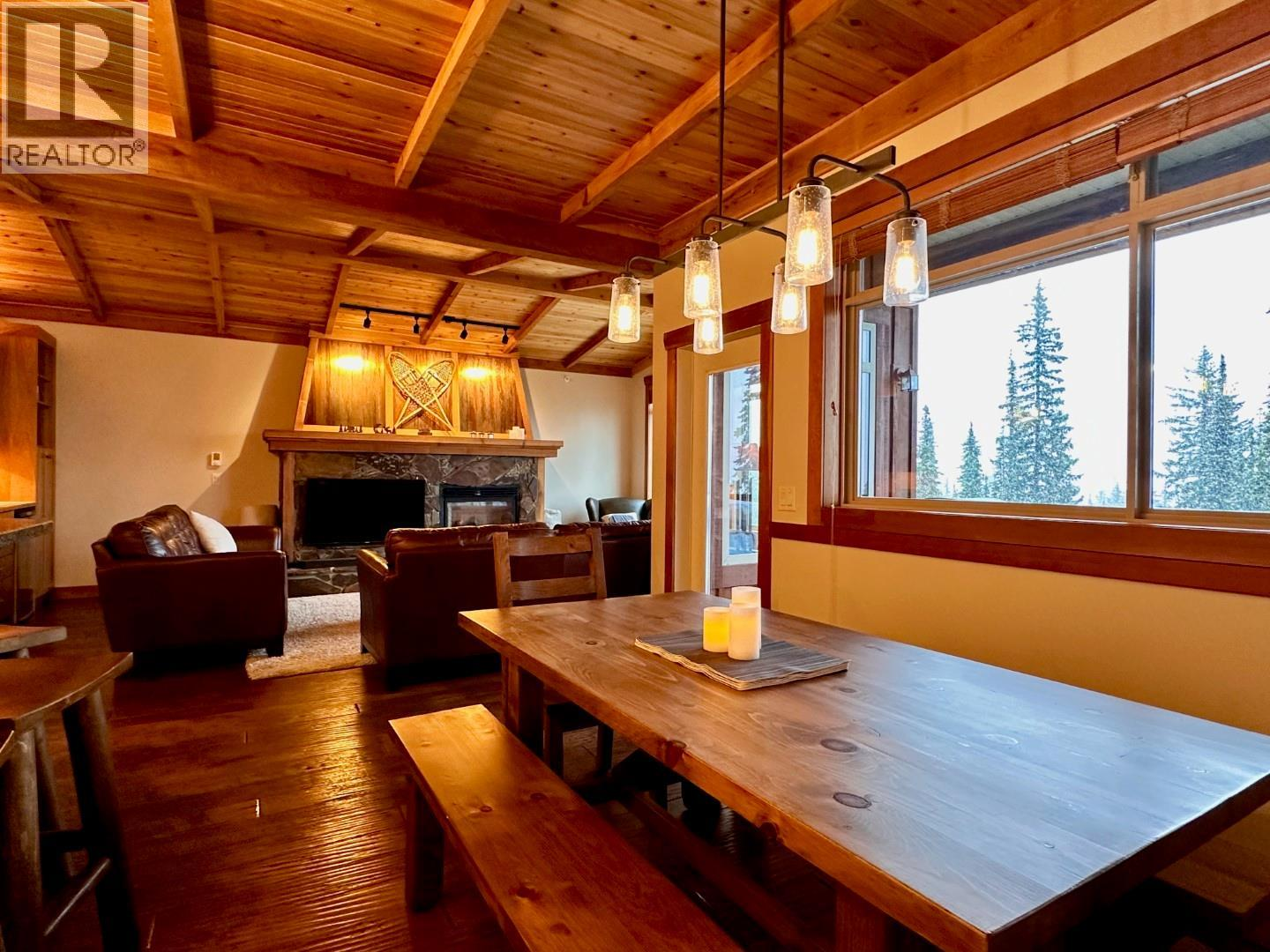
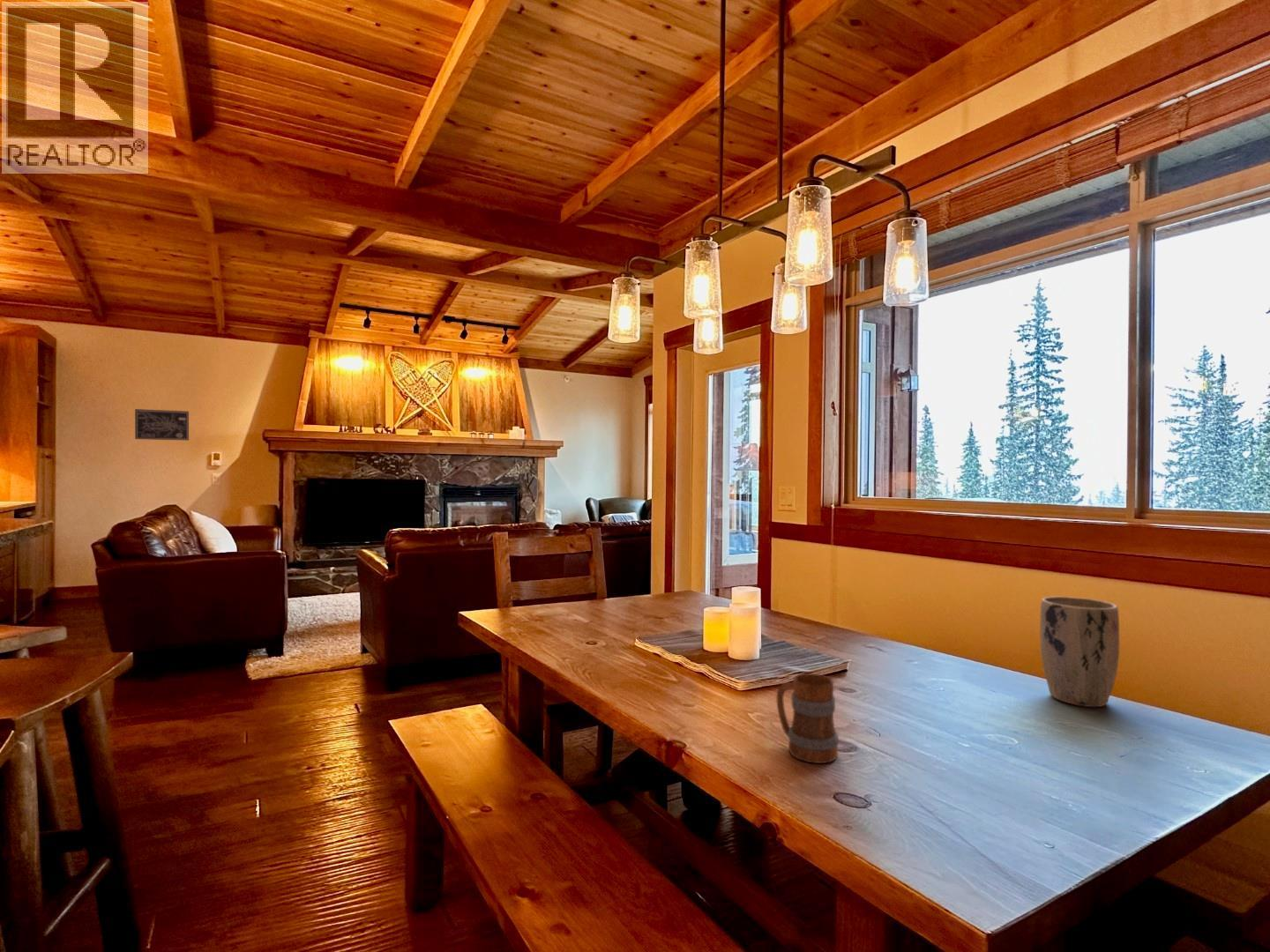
+ wall art [134,408,190,441]
+ plant pot [1039,596,1120,708]
+ mug [776,673,840,764]
